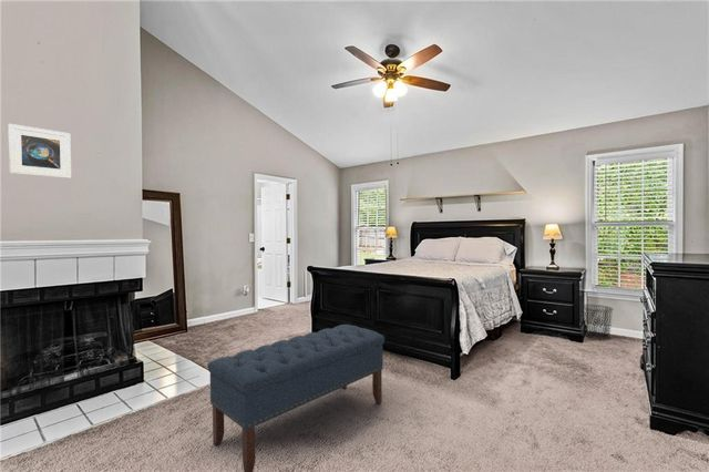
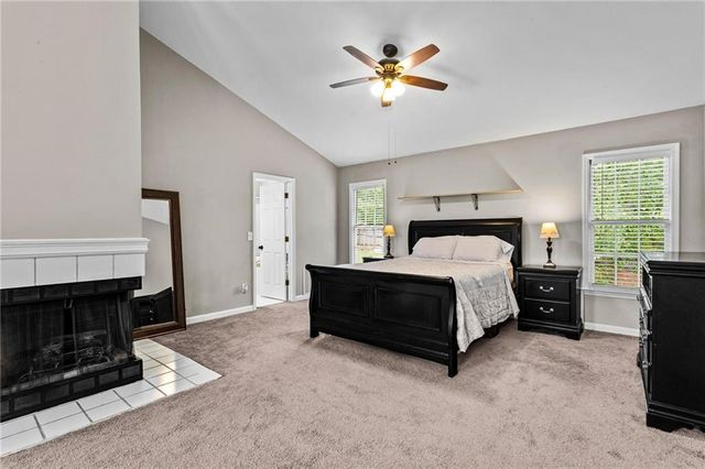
- bench [206,324,386,472]
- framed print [7,123,72,179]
- trash can [583,304,615,340]
